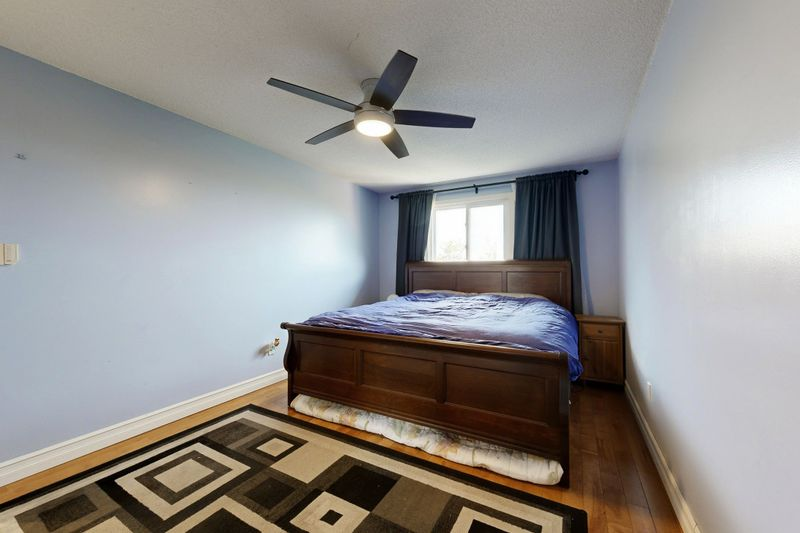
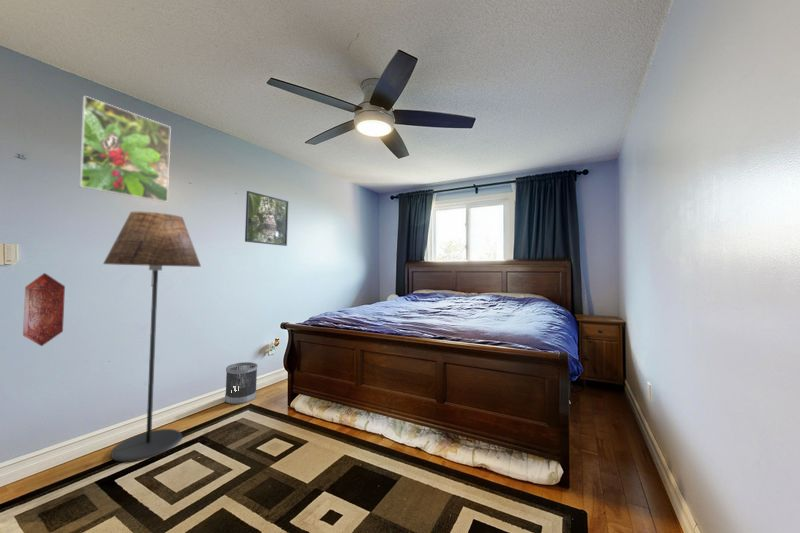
+ wastebasket [224,361,258,405]
+ floor lamp [102,211,202,463]
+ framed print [244,190,289,247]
+ carved panel [22,272,66,347]
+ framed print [78,95,172,203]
